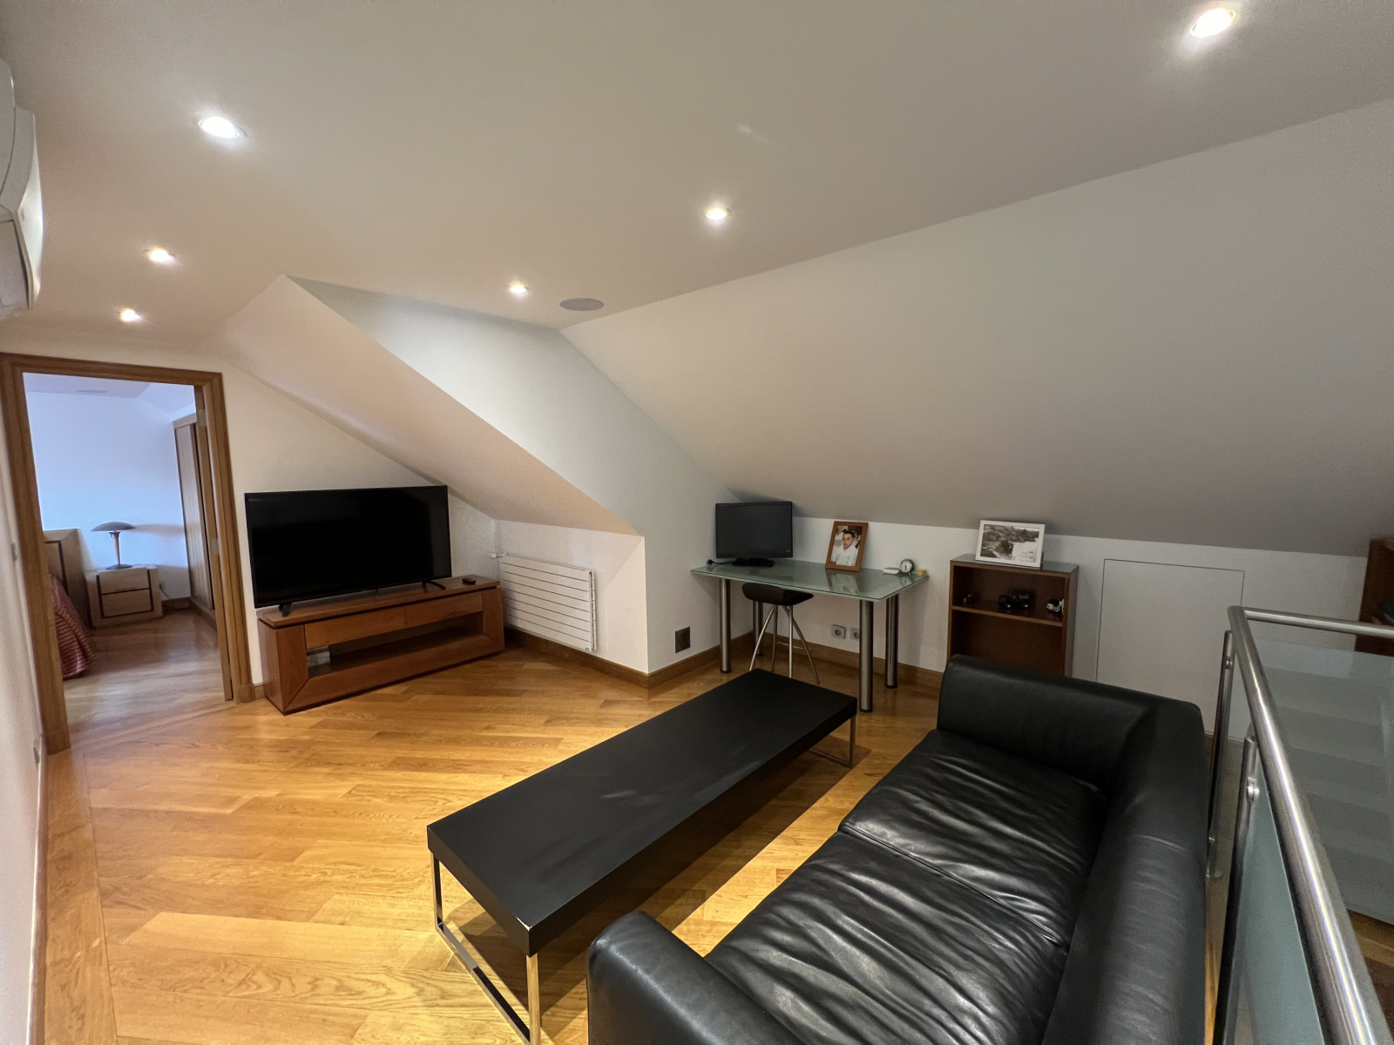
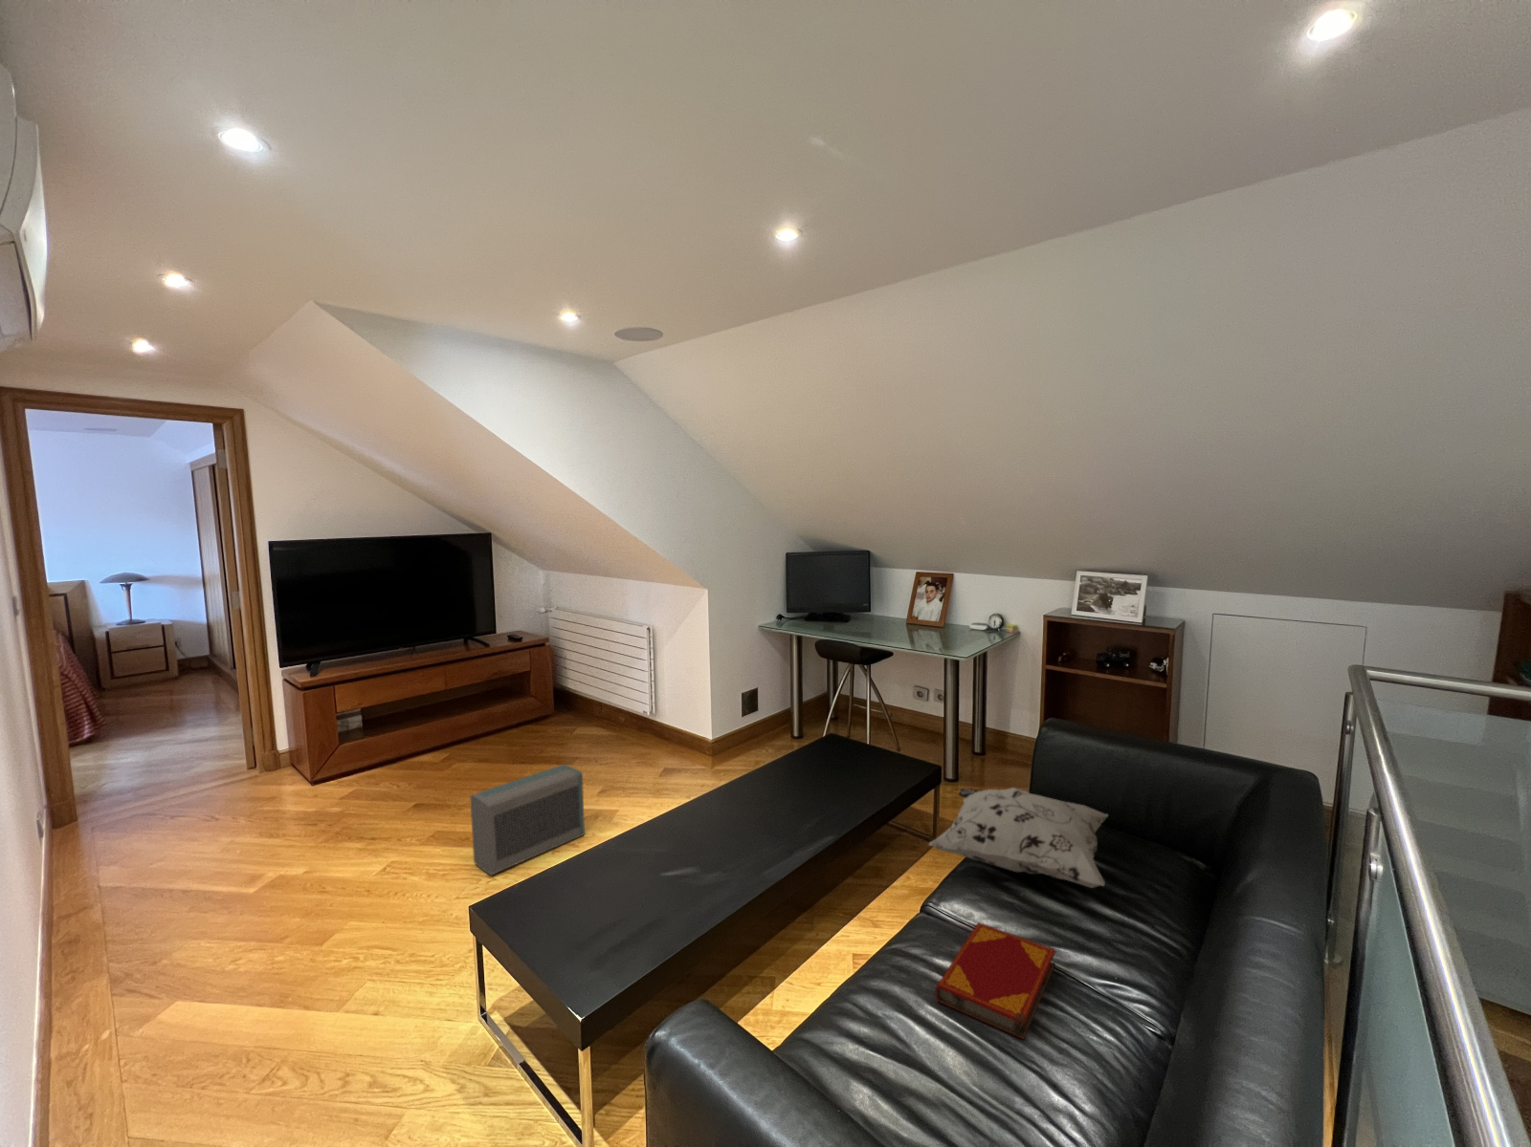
+ decorative pillow [927,787,1109,889]
+ air purifier [469,764,586,876]
+ hardback book [934,922,1057,1040]
